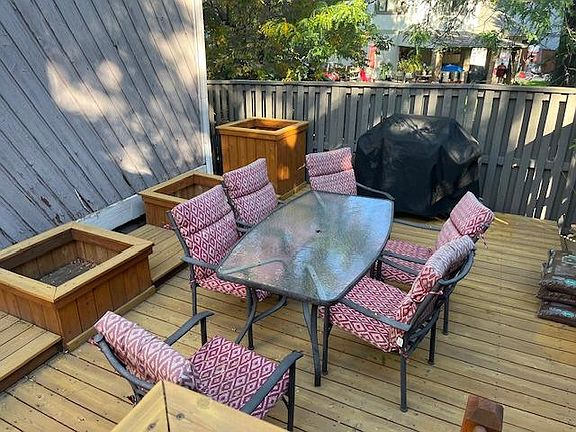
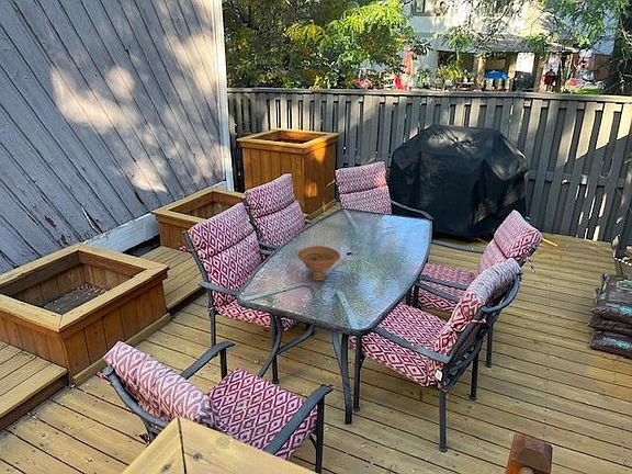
+ bowl [297,245,341,281]
